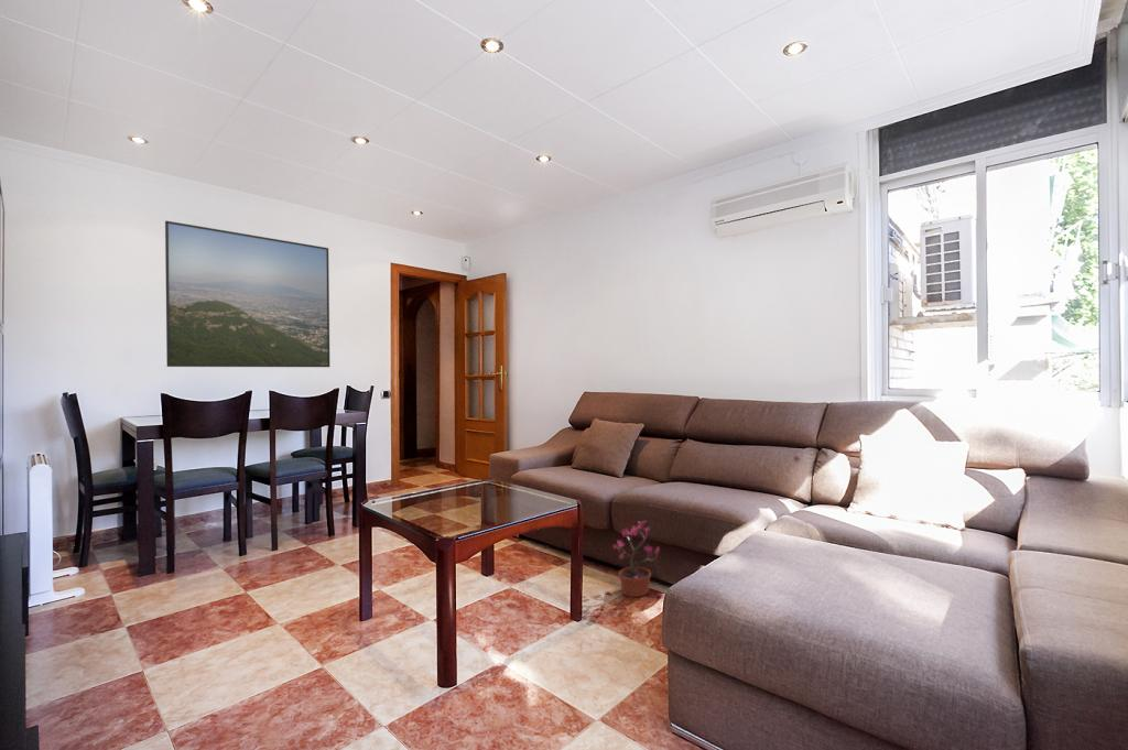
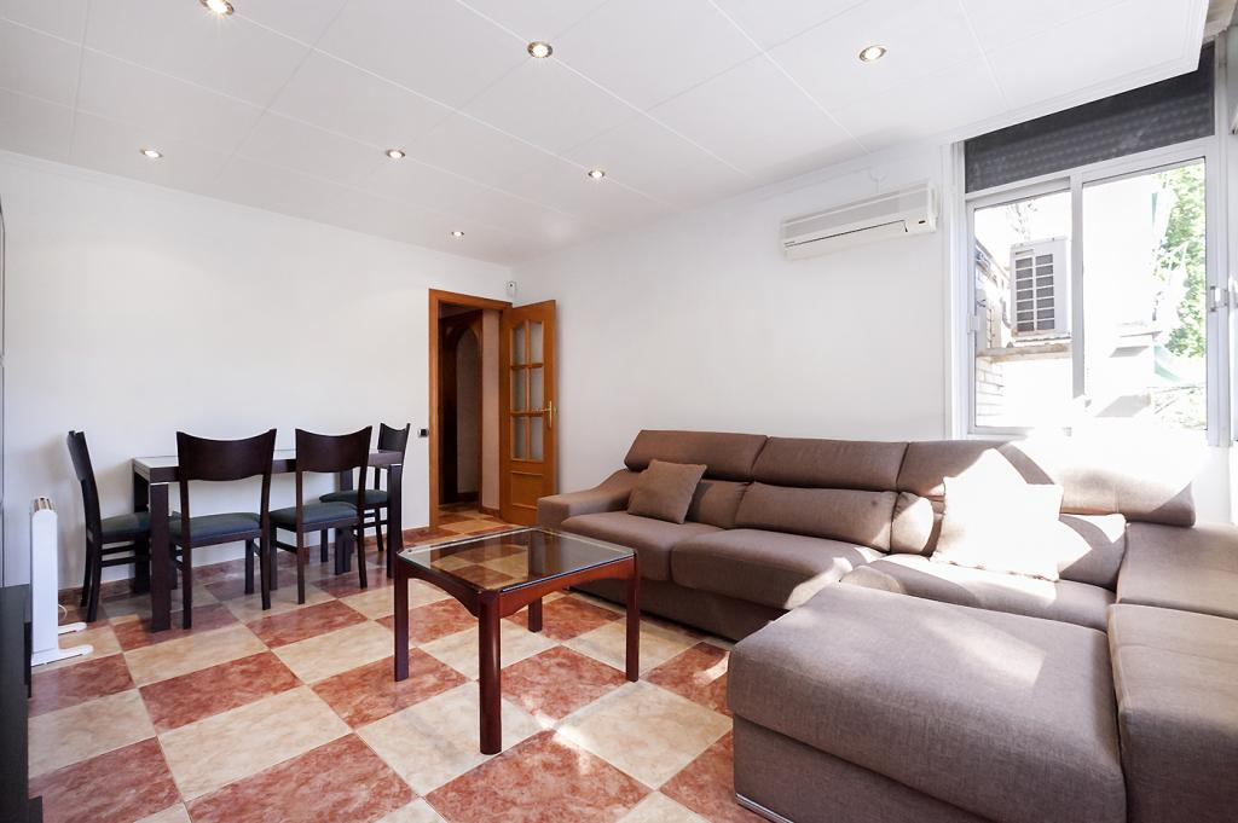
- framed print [164,219,330,368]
- potted plant [604,520,663,598]
